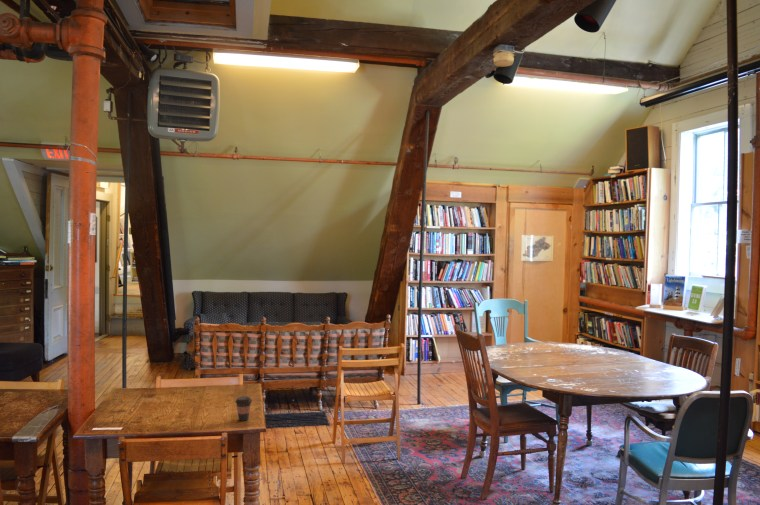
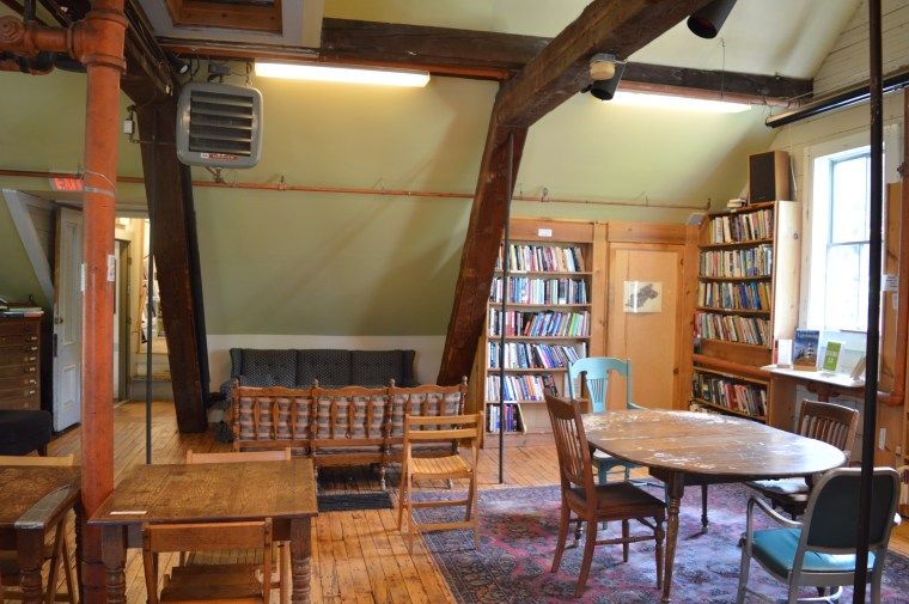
- coffee cup [234,395,253,422]
